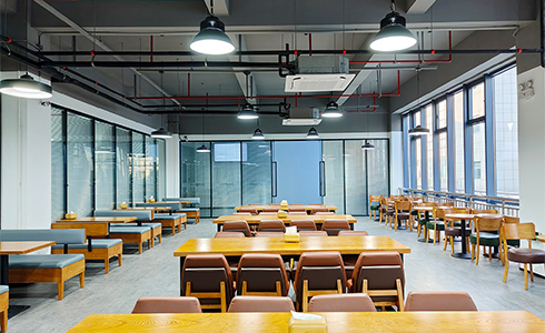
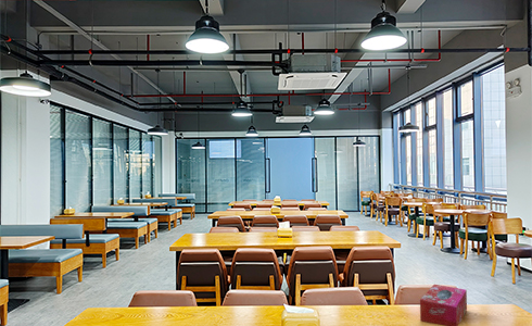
+ tissue box [419,284,468,326]
